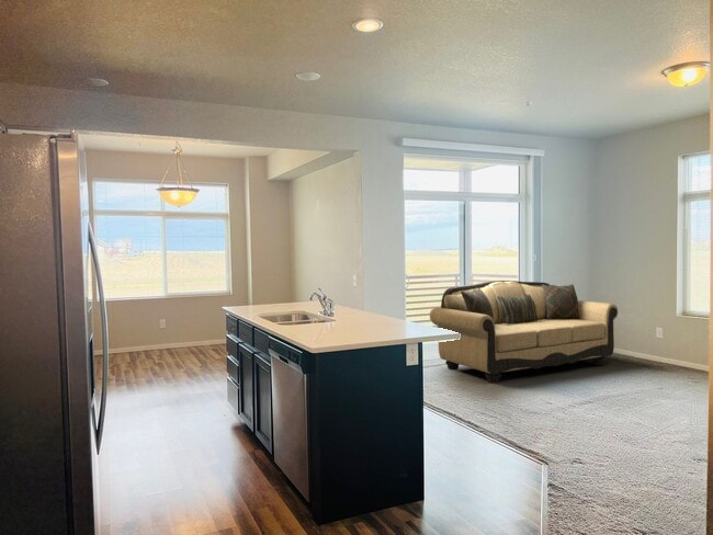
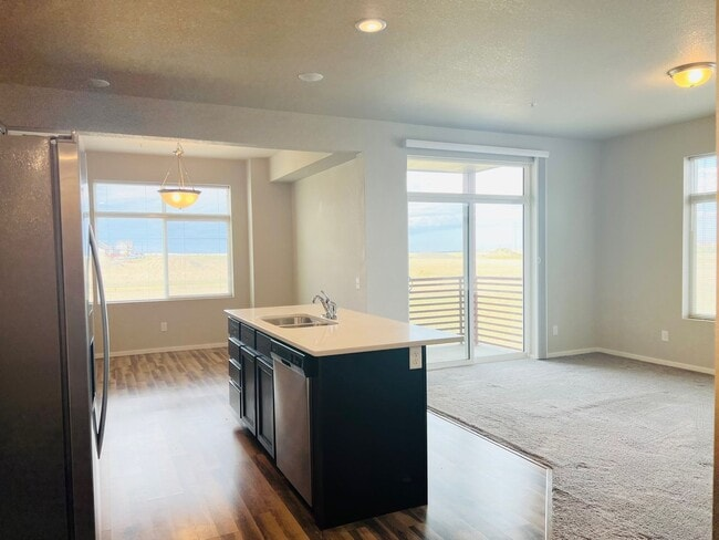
- sofa [429,280,619,385]
